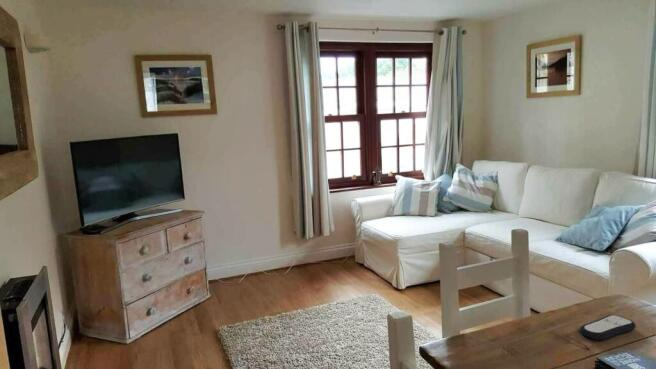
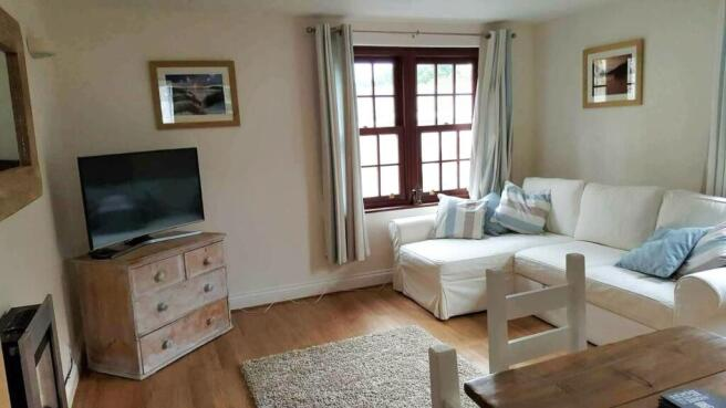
- remote control [579,314,637,341]
